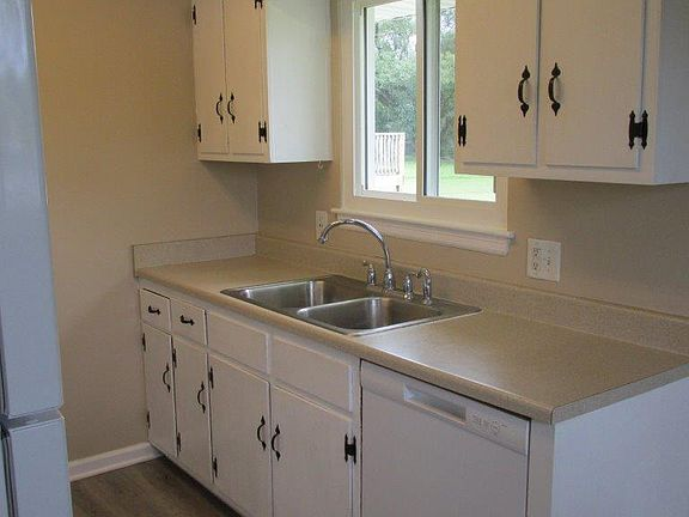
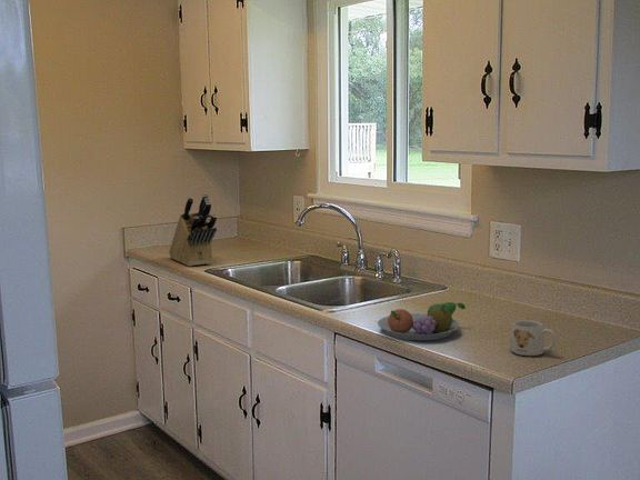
+ mug [509,319,557,357]
+ knife block [168,192,218,268]
+ fruit bowl [377,301,467,342]
